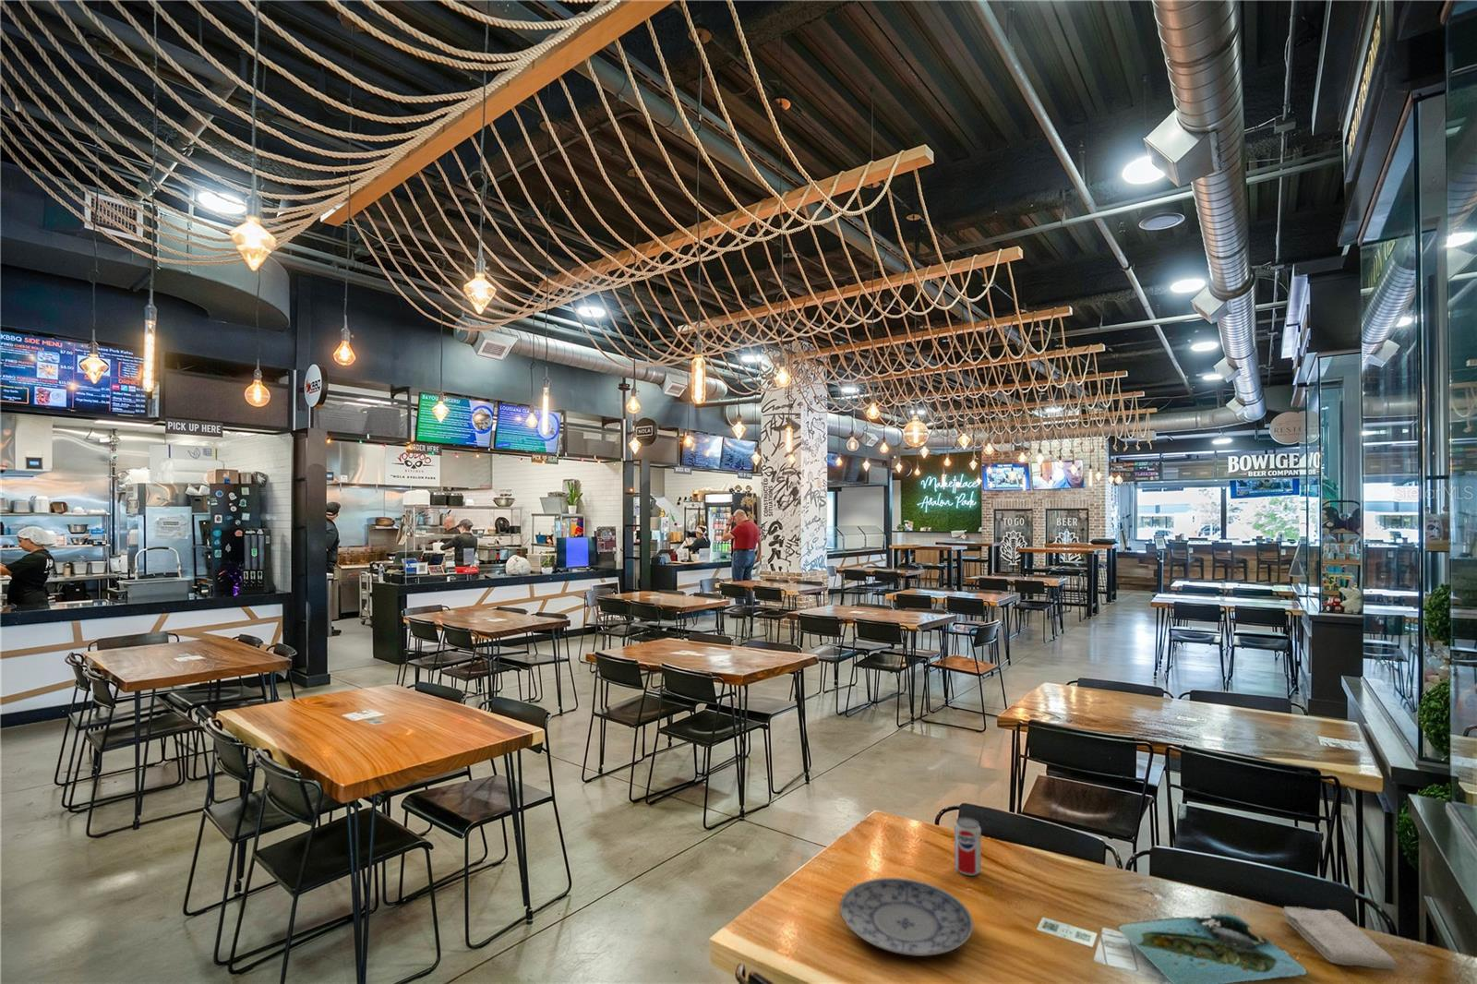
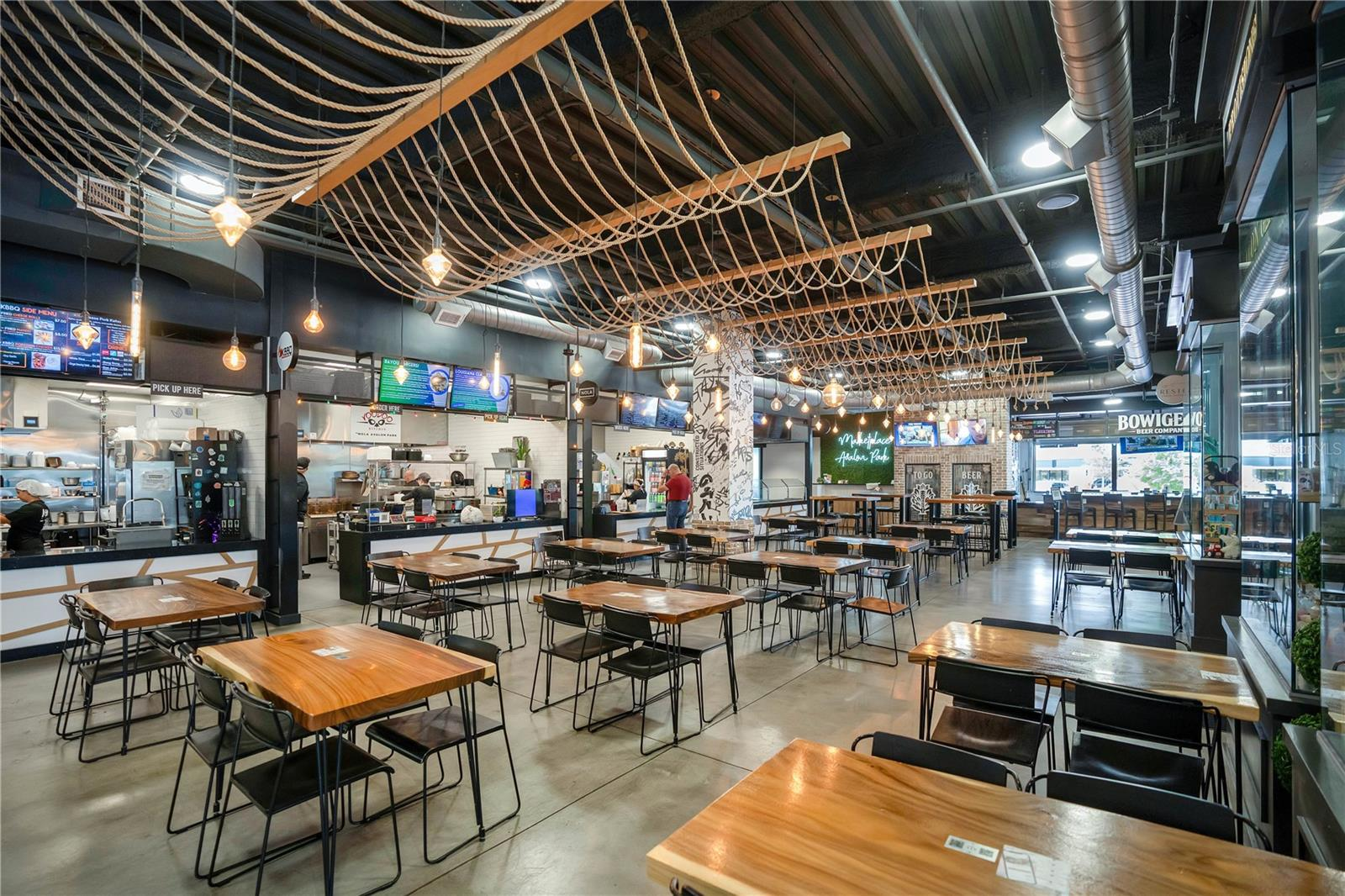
- pop [953,816,982,876]
- plate [839,876,974,958]
- washcloth [1282,906,1399,970]
- platter [1117,913,1309,984]
